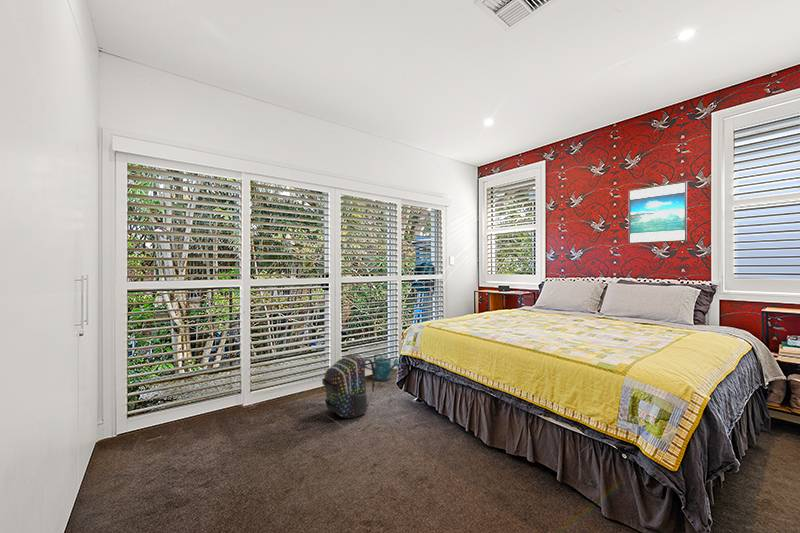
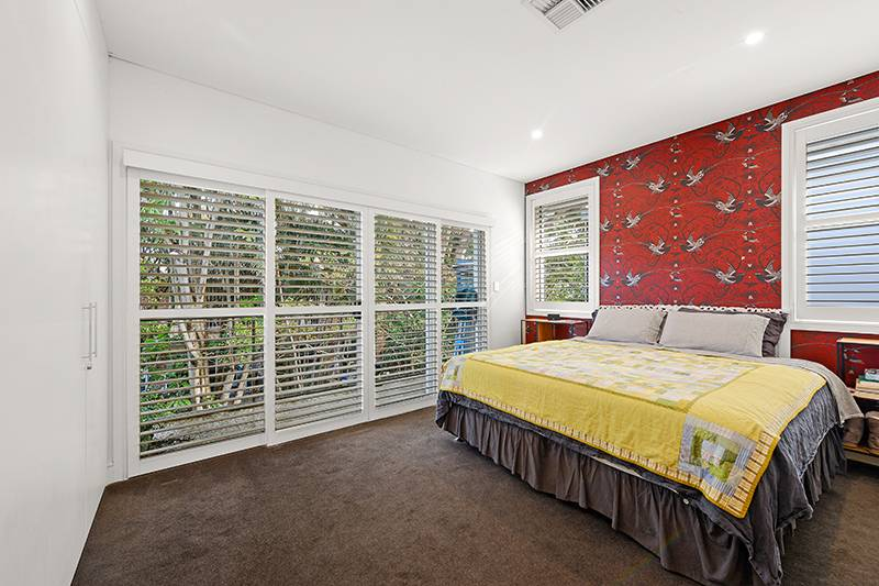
- watering can [373,353,399,382]
- backpack [321,353,376,419]
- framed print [628,180,688,245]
